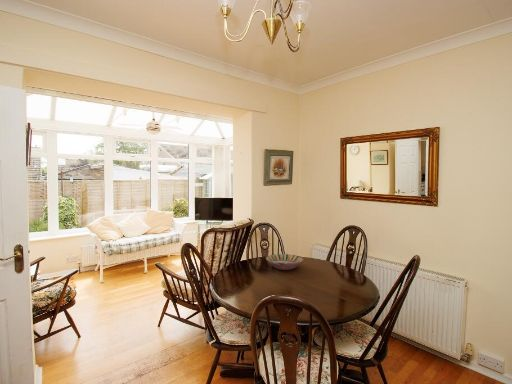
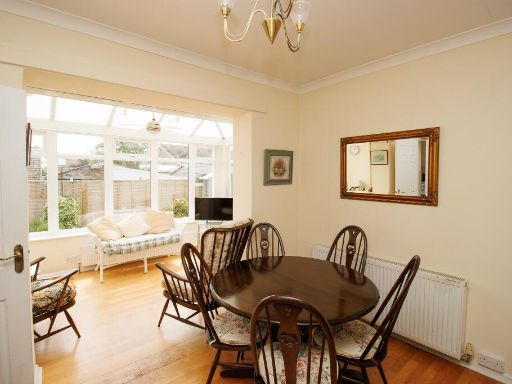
- serving bowl [265,253,304,271]
